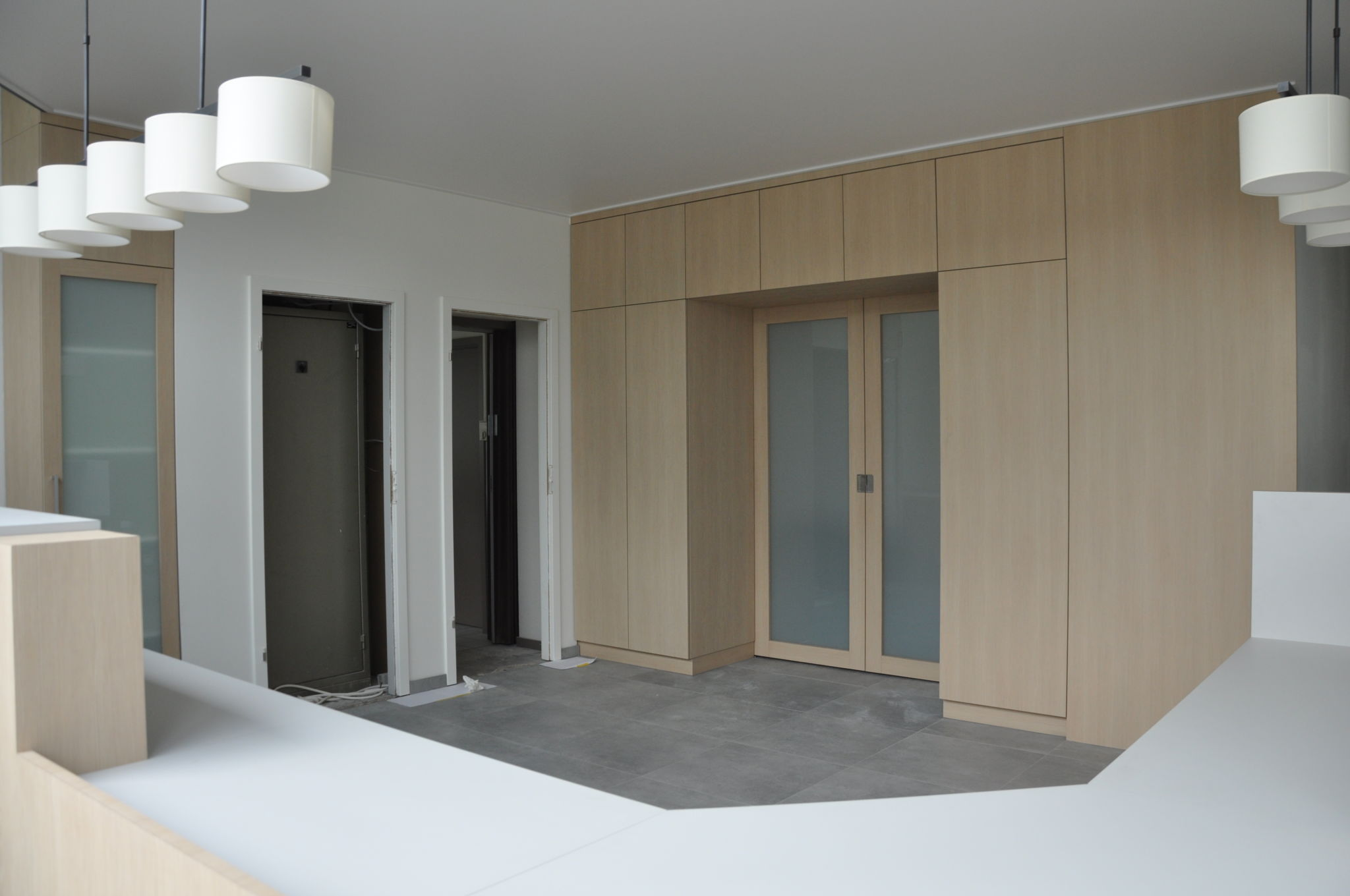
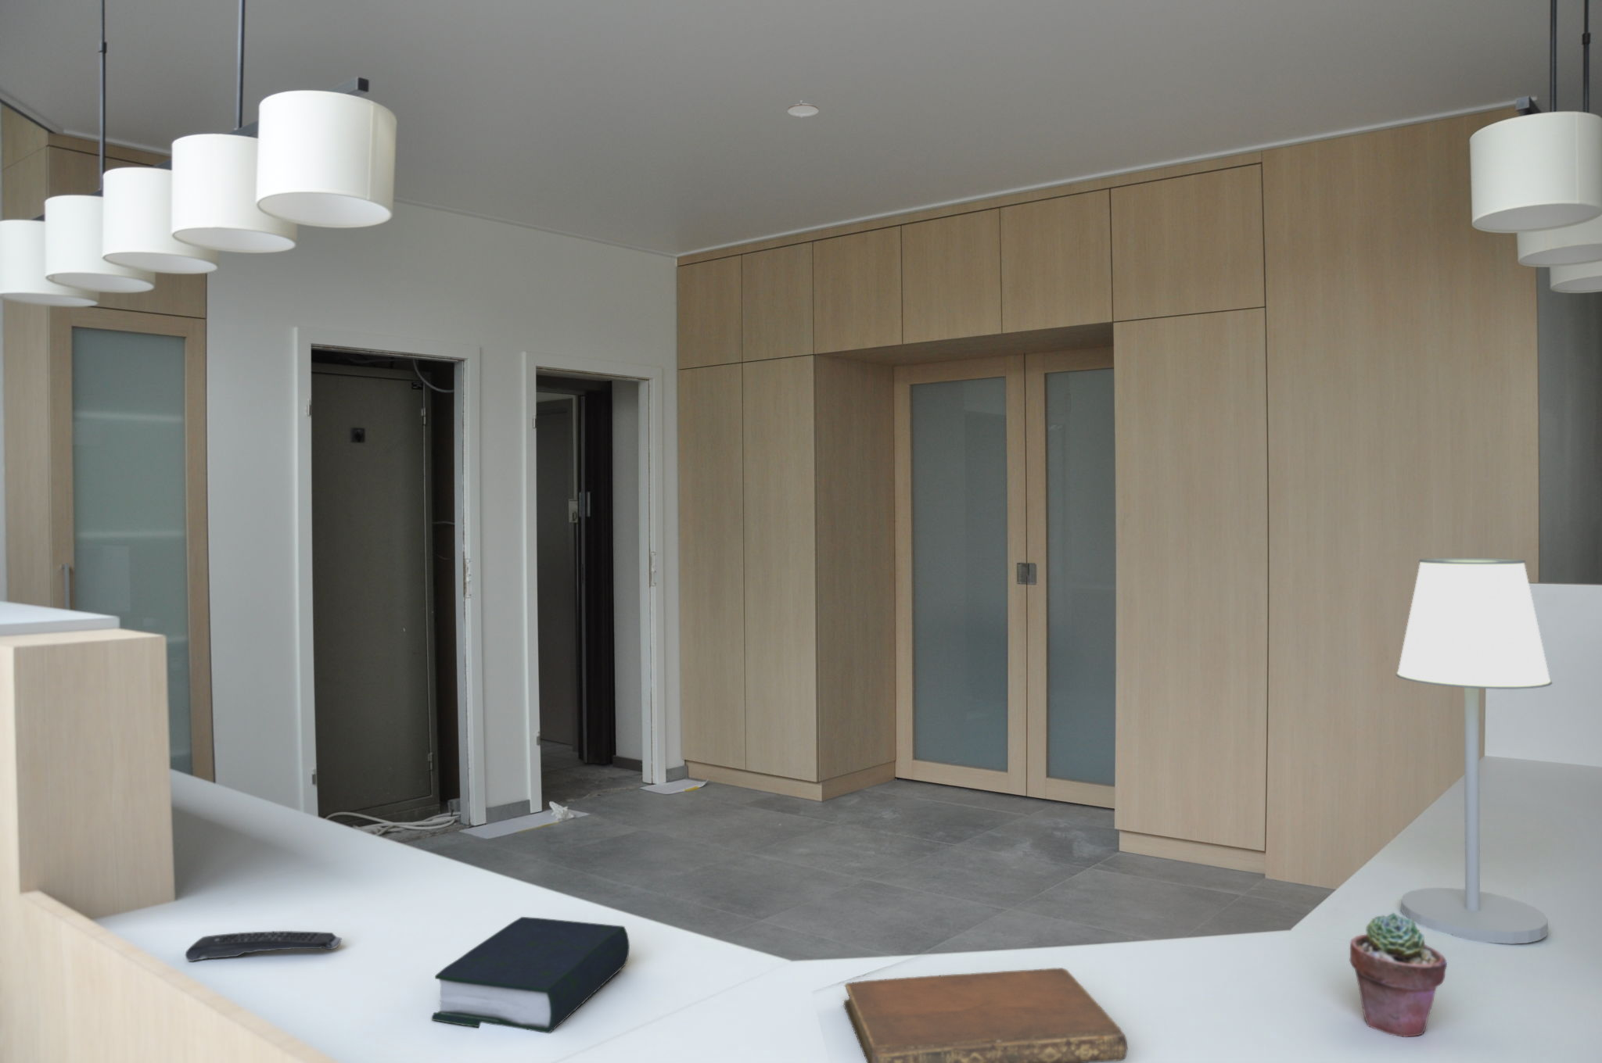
+ notebook [844,967,1129,1063]
+ book [431,916,630,1035]
+ remote control [185,930,342,962]
+ potted succulent [1348,912,1448,1038]
+ recessed light [787,100,819,120]
+ table lamp [1394,558,1552,946]
